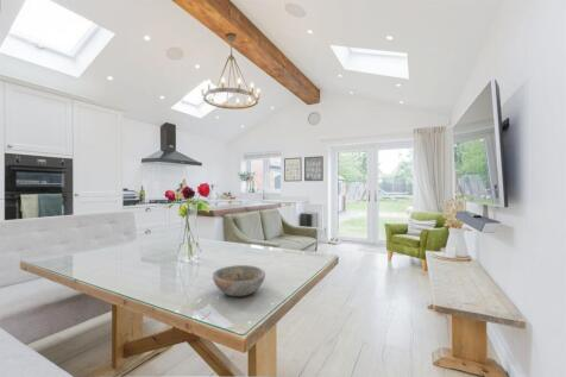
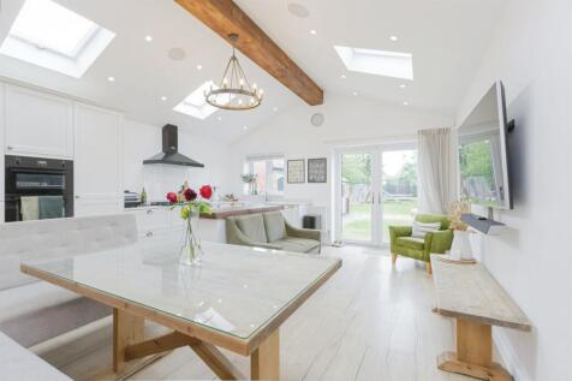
- bowl [212,264,266,297]
